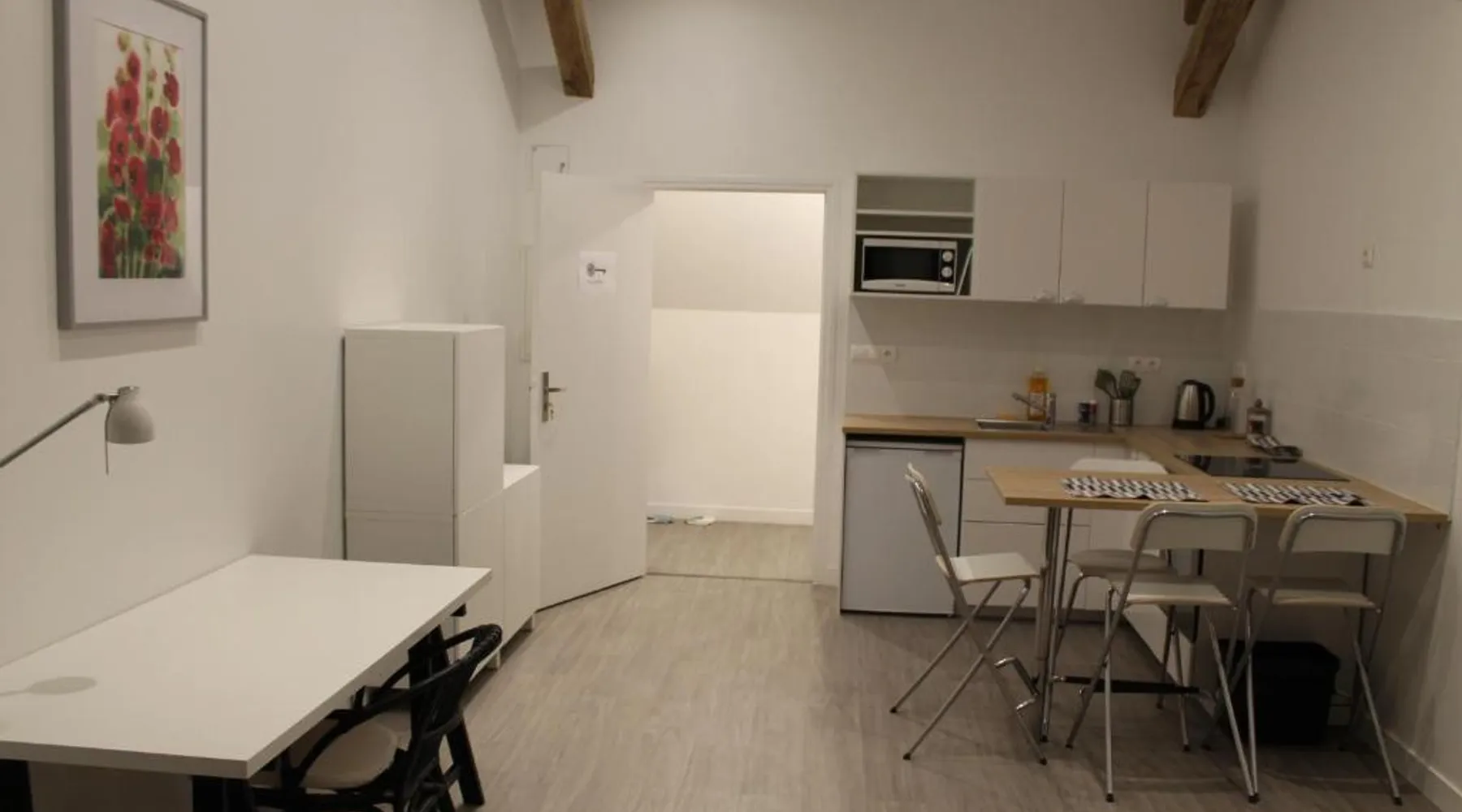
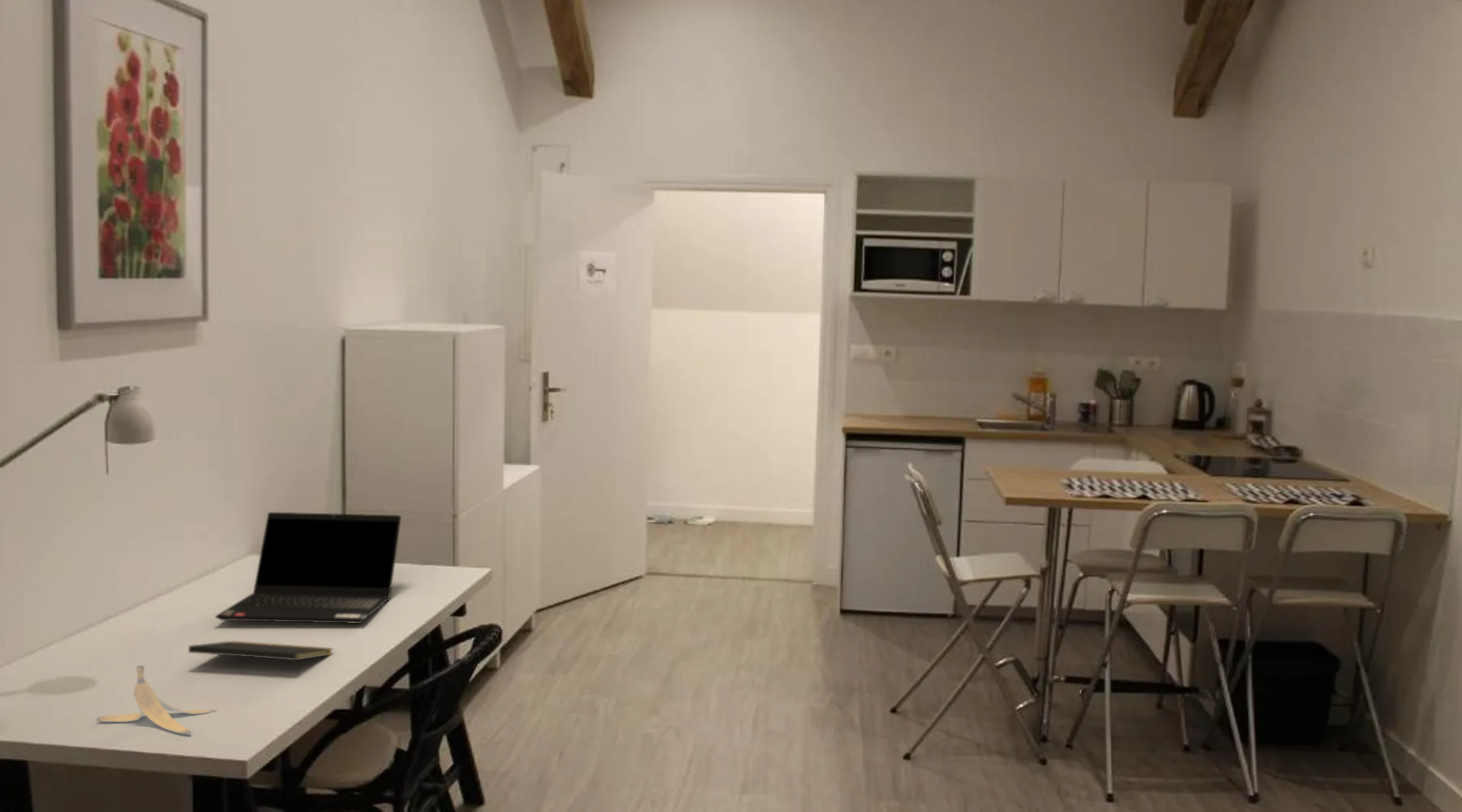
+ banana peel [94,664,218,736]
+ laptop computer [214,512,402,624]
+ notepad [188,641,334,676]
